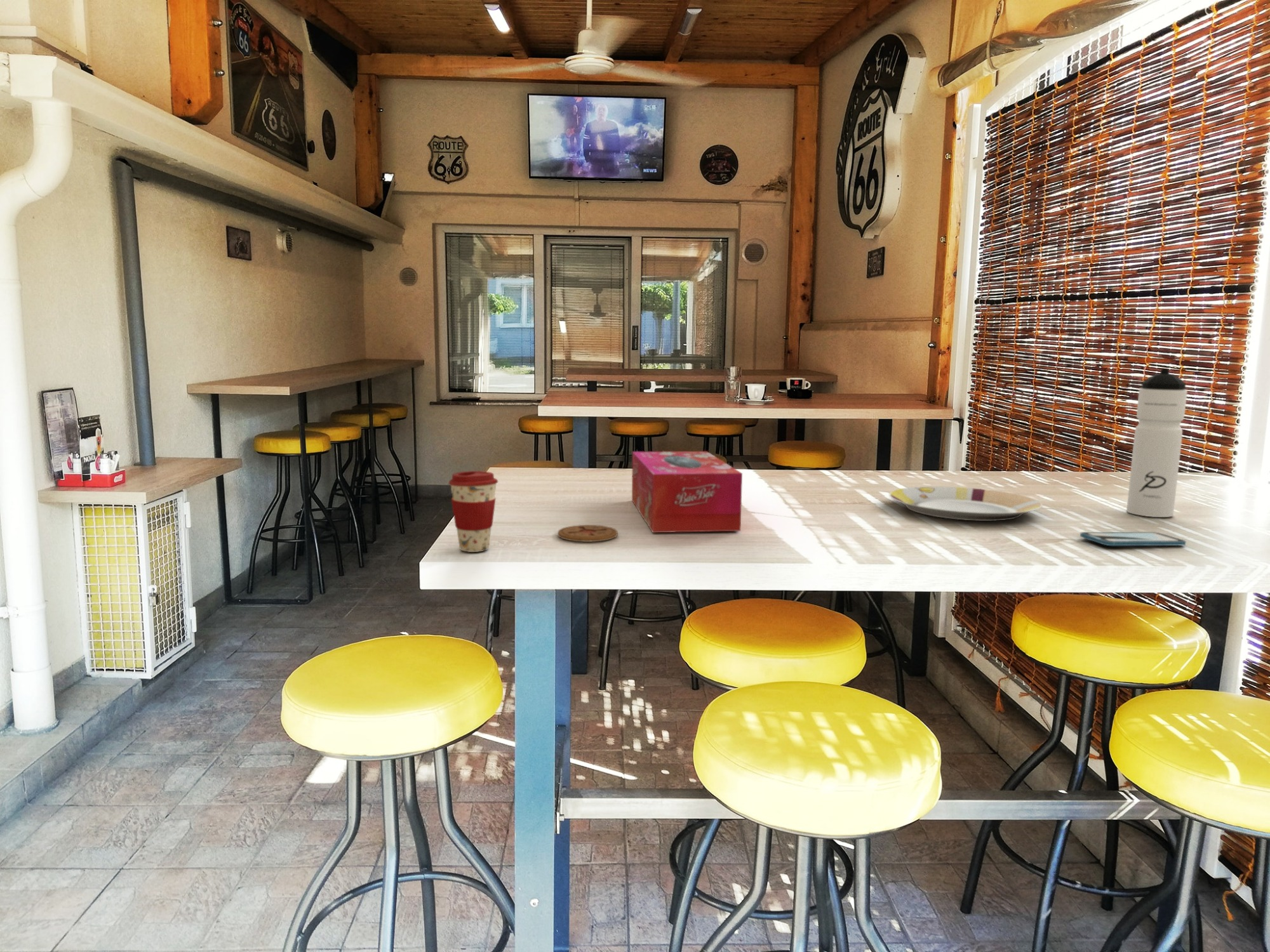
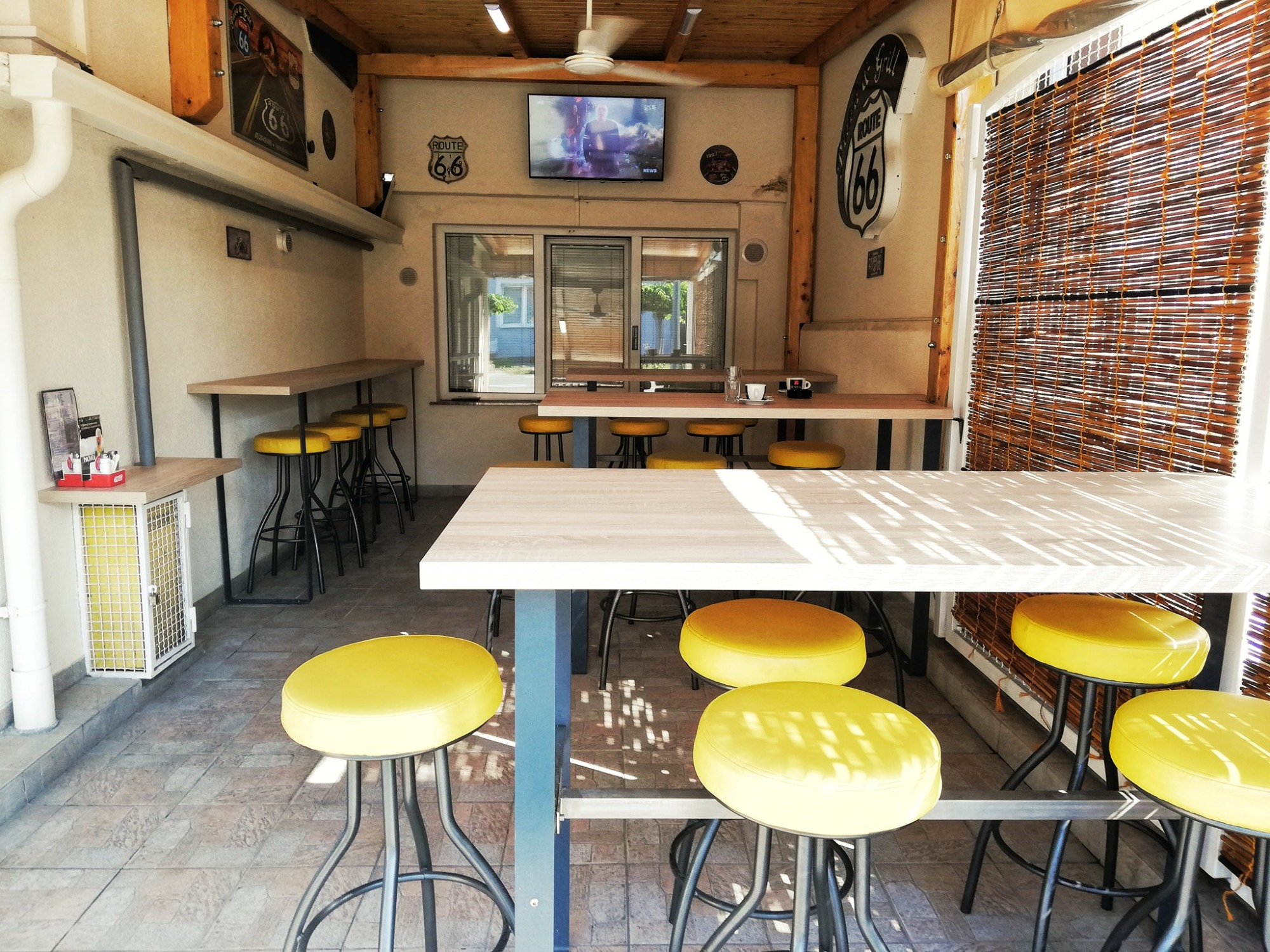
- water bottle [1126,368,1188,518]
- smartphone [1079,531,1187,546]
- coffee cup [448,470,498,553]
- coaster [557,524,618,543]
- tissue box [631,451,743,533]
- plate [888,486,1043,522]
